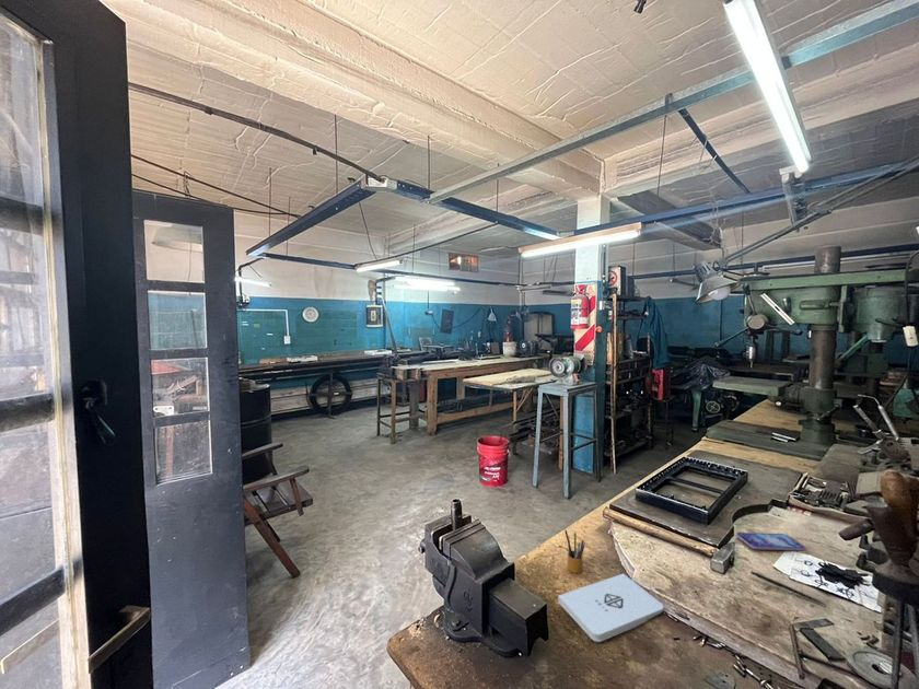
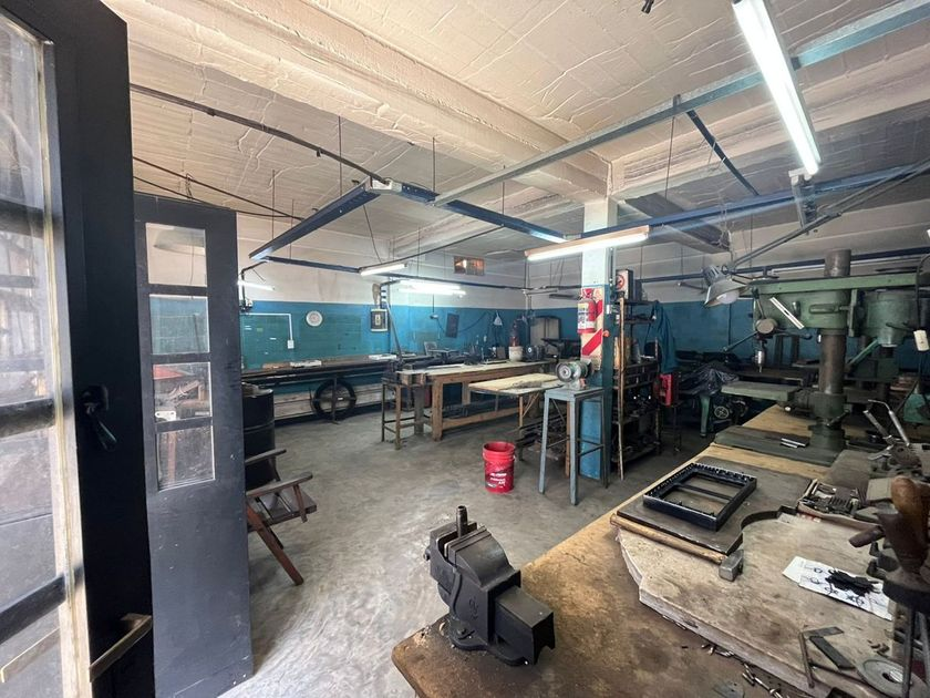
- notepad [557,573,664,643]
- pencil box [563,527,586,574]
- pen [749,570,829,607]
- smartphone [735,532,806,551]
